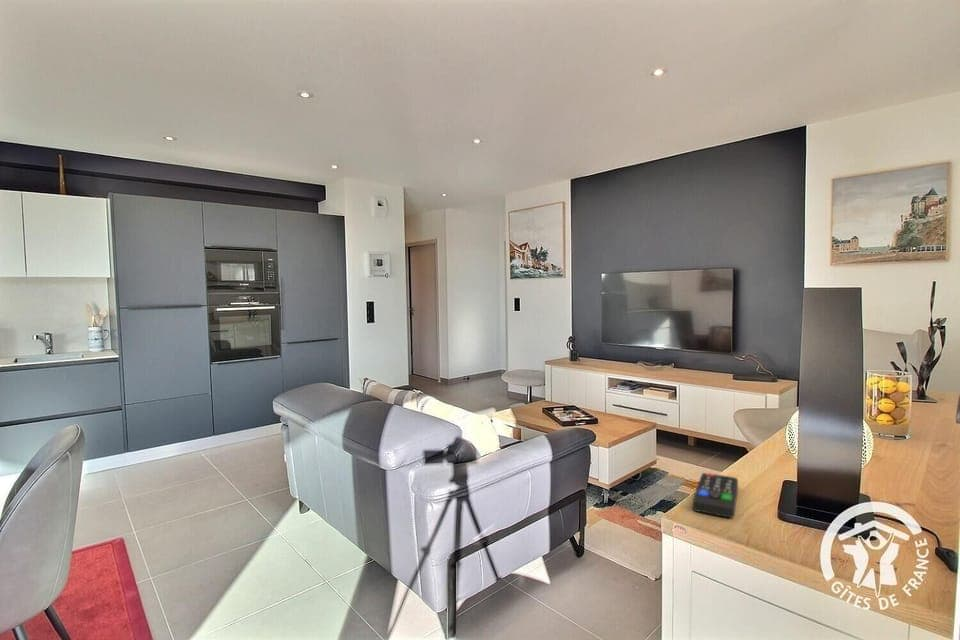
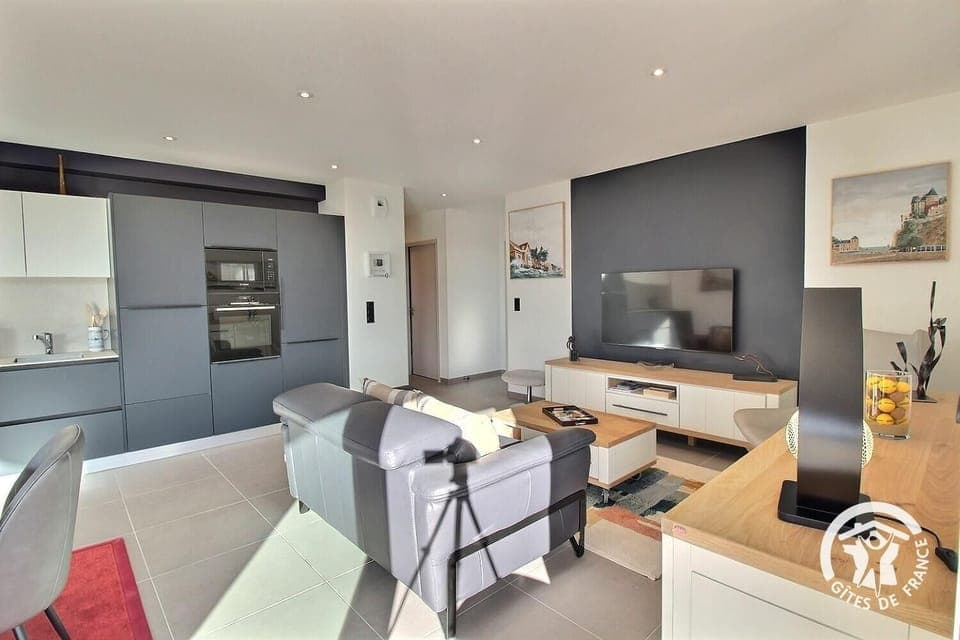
- remote control [692,472,739,519]
